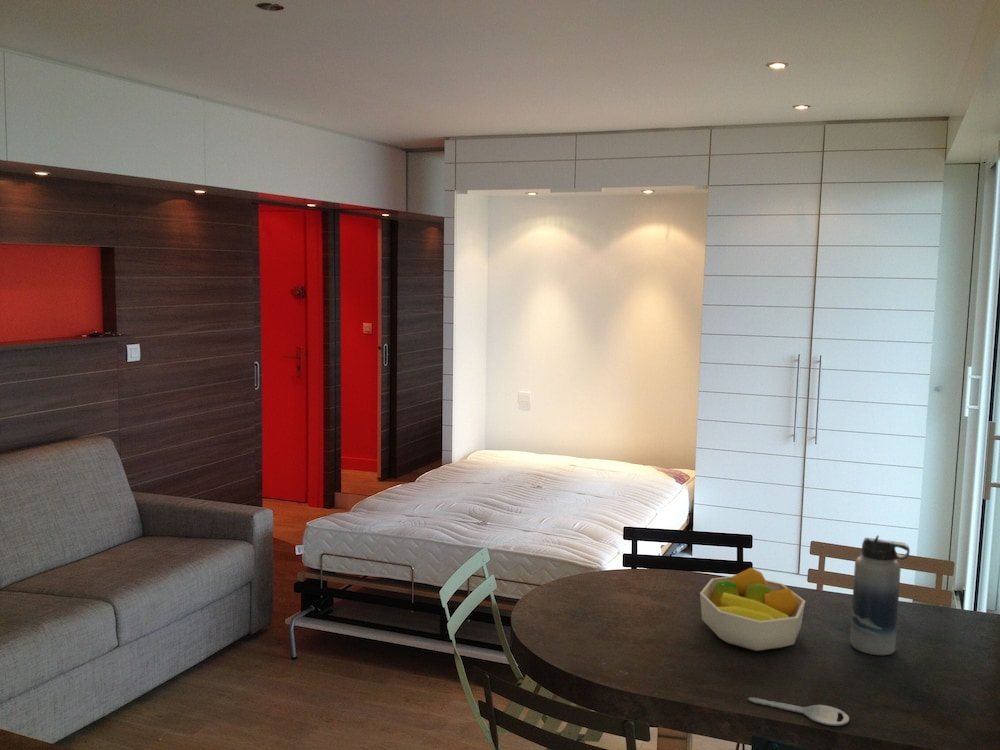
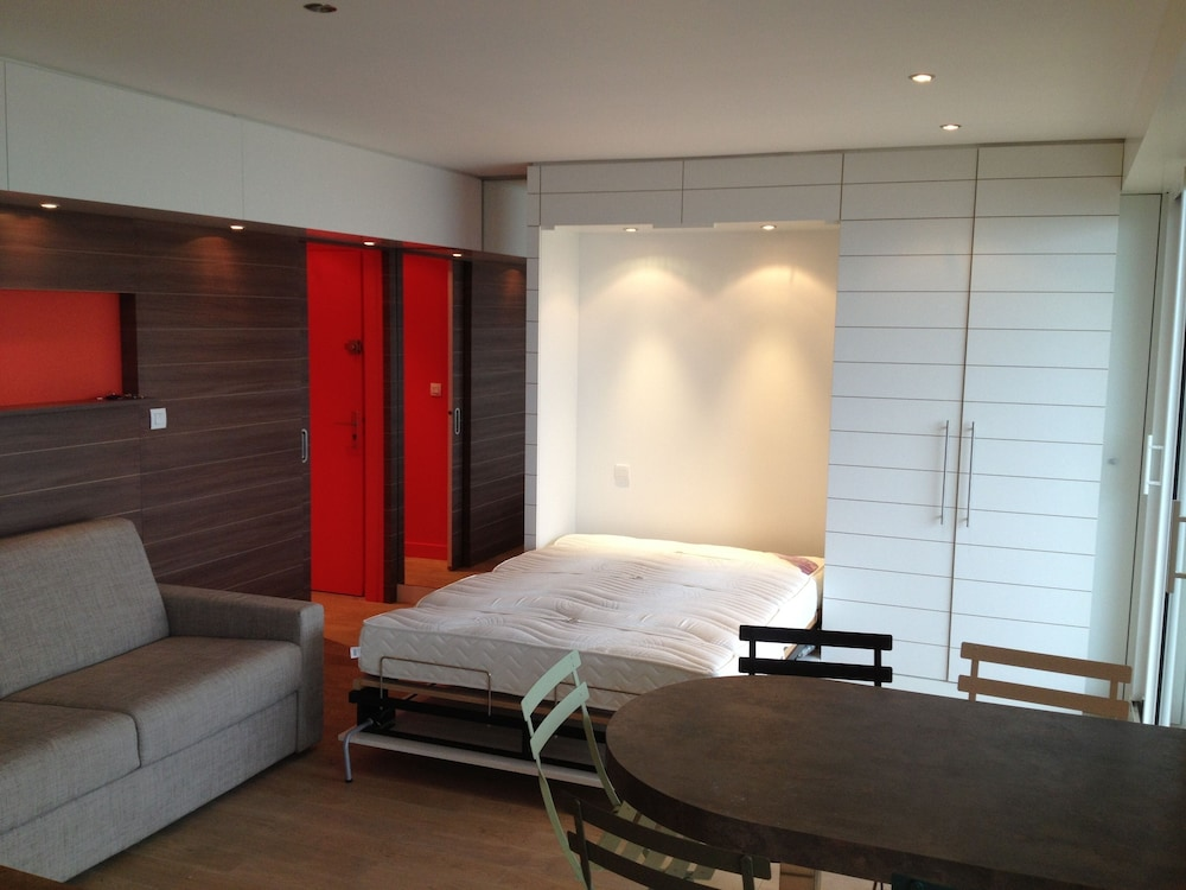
- fruit bowl [699,567,806,652]
- key [747,696,850,727]
- water bottle [849,534,911,656]
